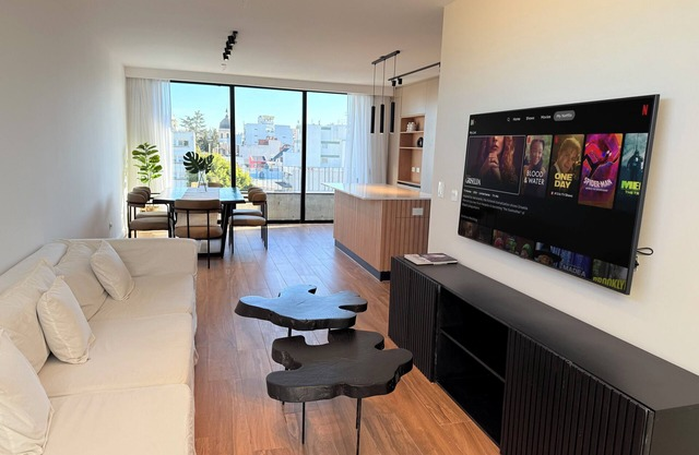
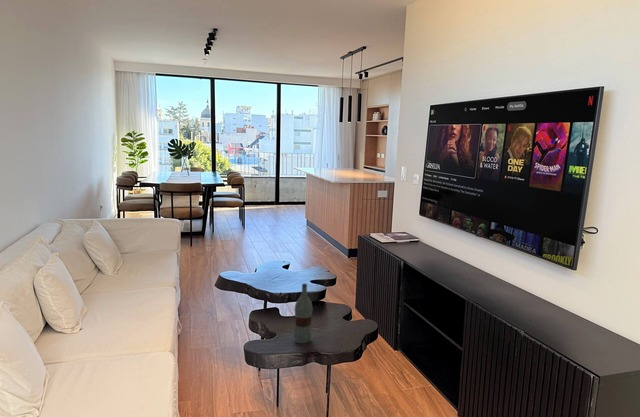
+ bottle [293,283,314,344]
